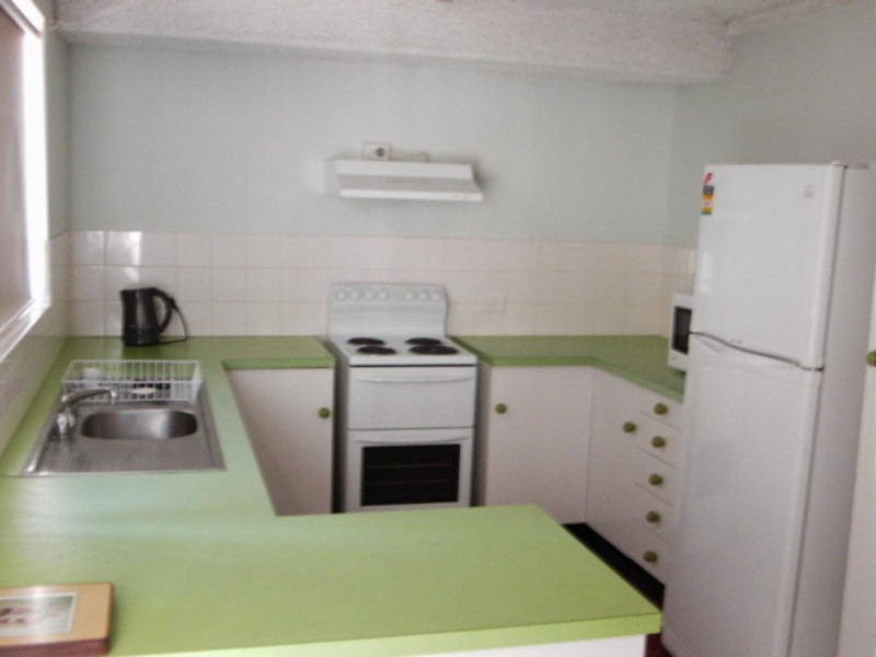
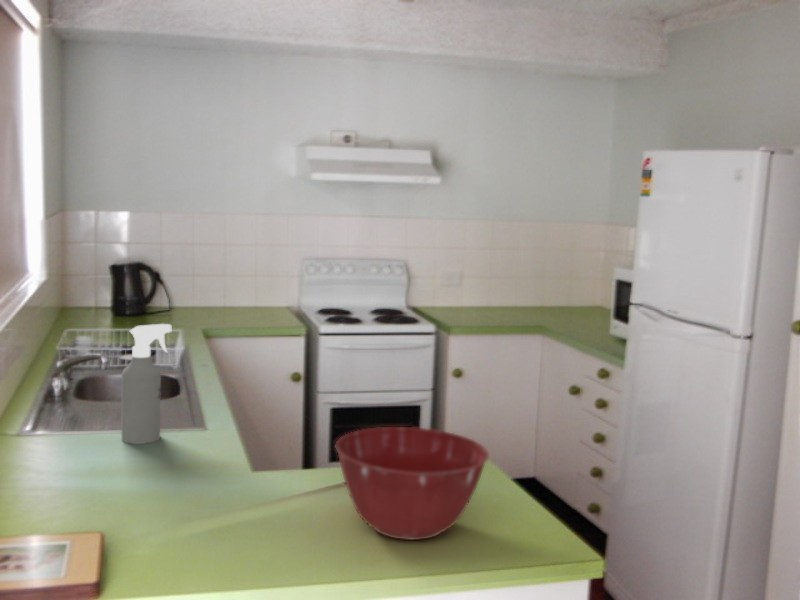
+ spray bottle [121,323,172,445]
+ mixing bowl [335,426,490,541]
